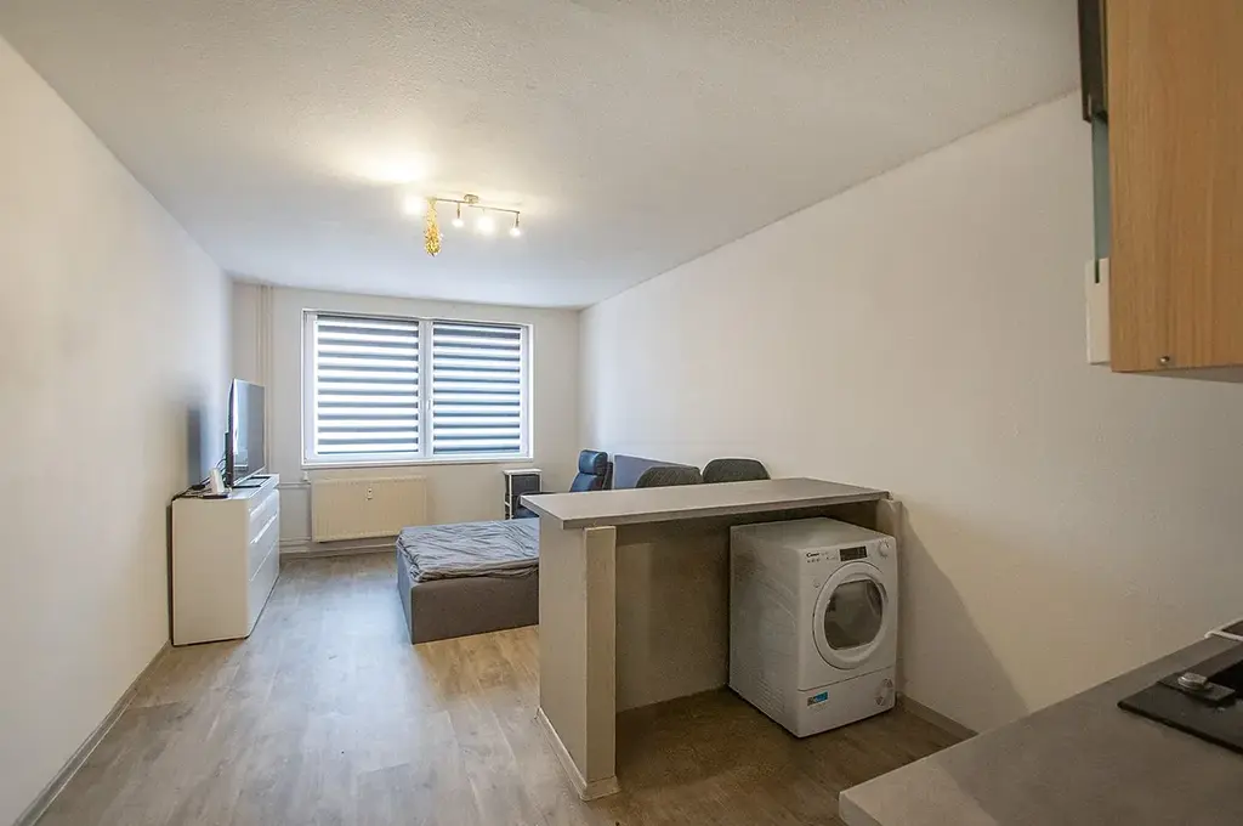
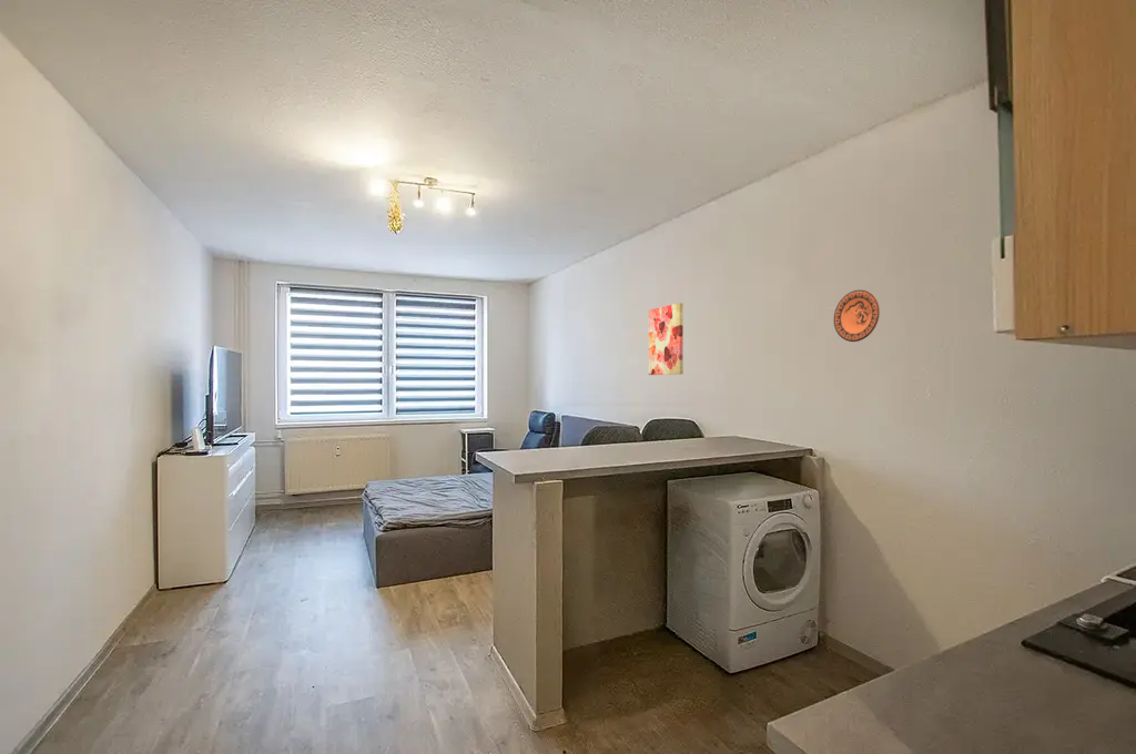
+ wall art [648,302,684,376]
+ decorative plate [833,289,881,343]
